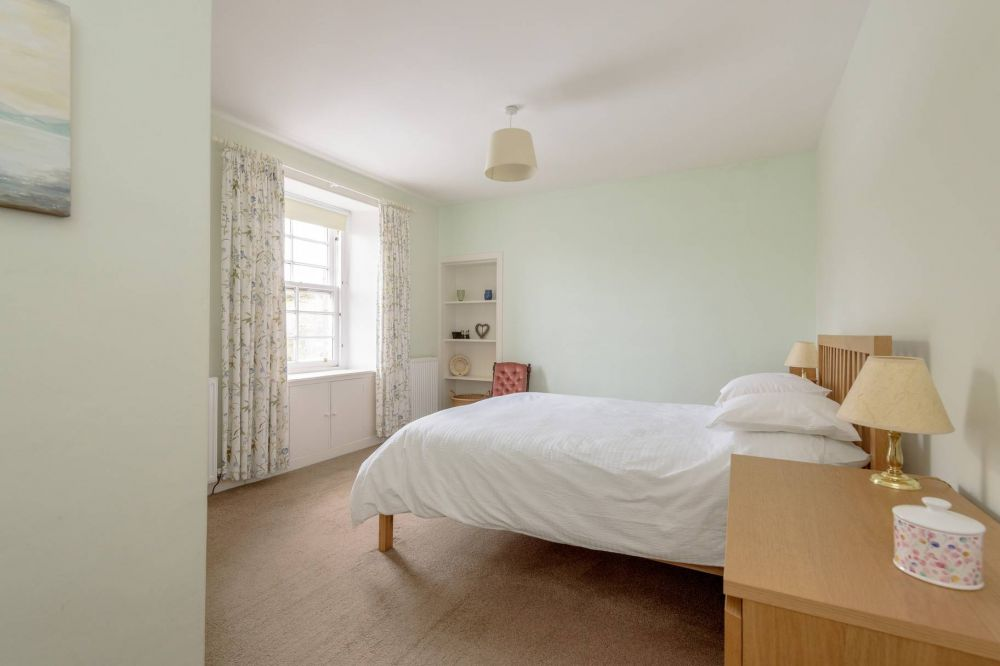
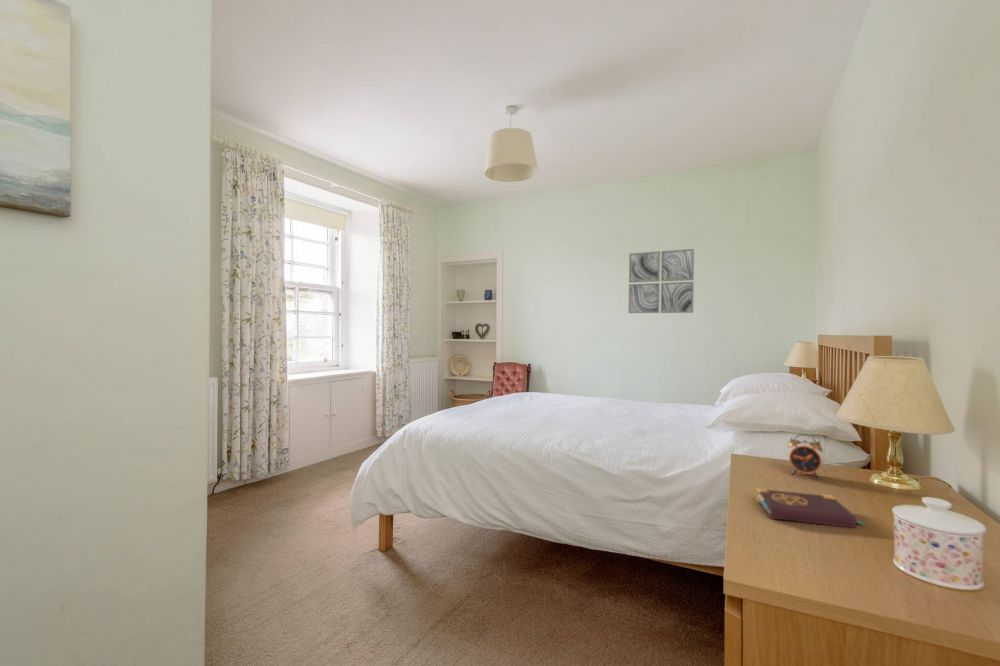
+ book [755,487,865,529]
+ alarm clock [787,433,824,480]
+ wall art [628,248,695,314]
